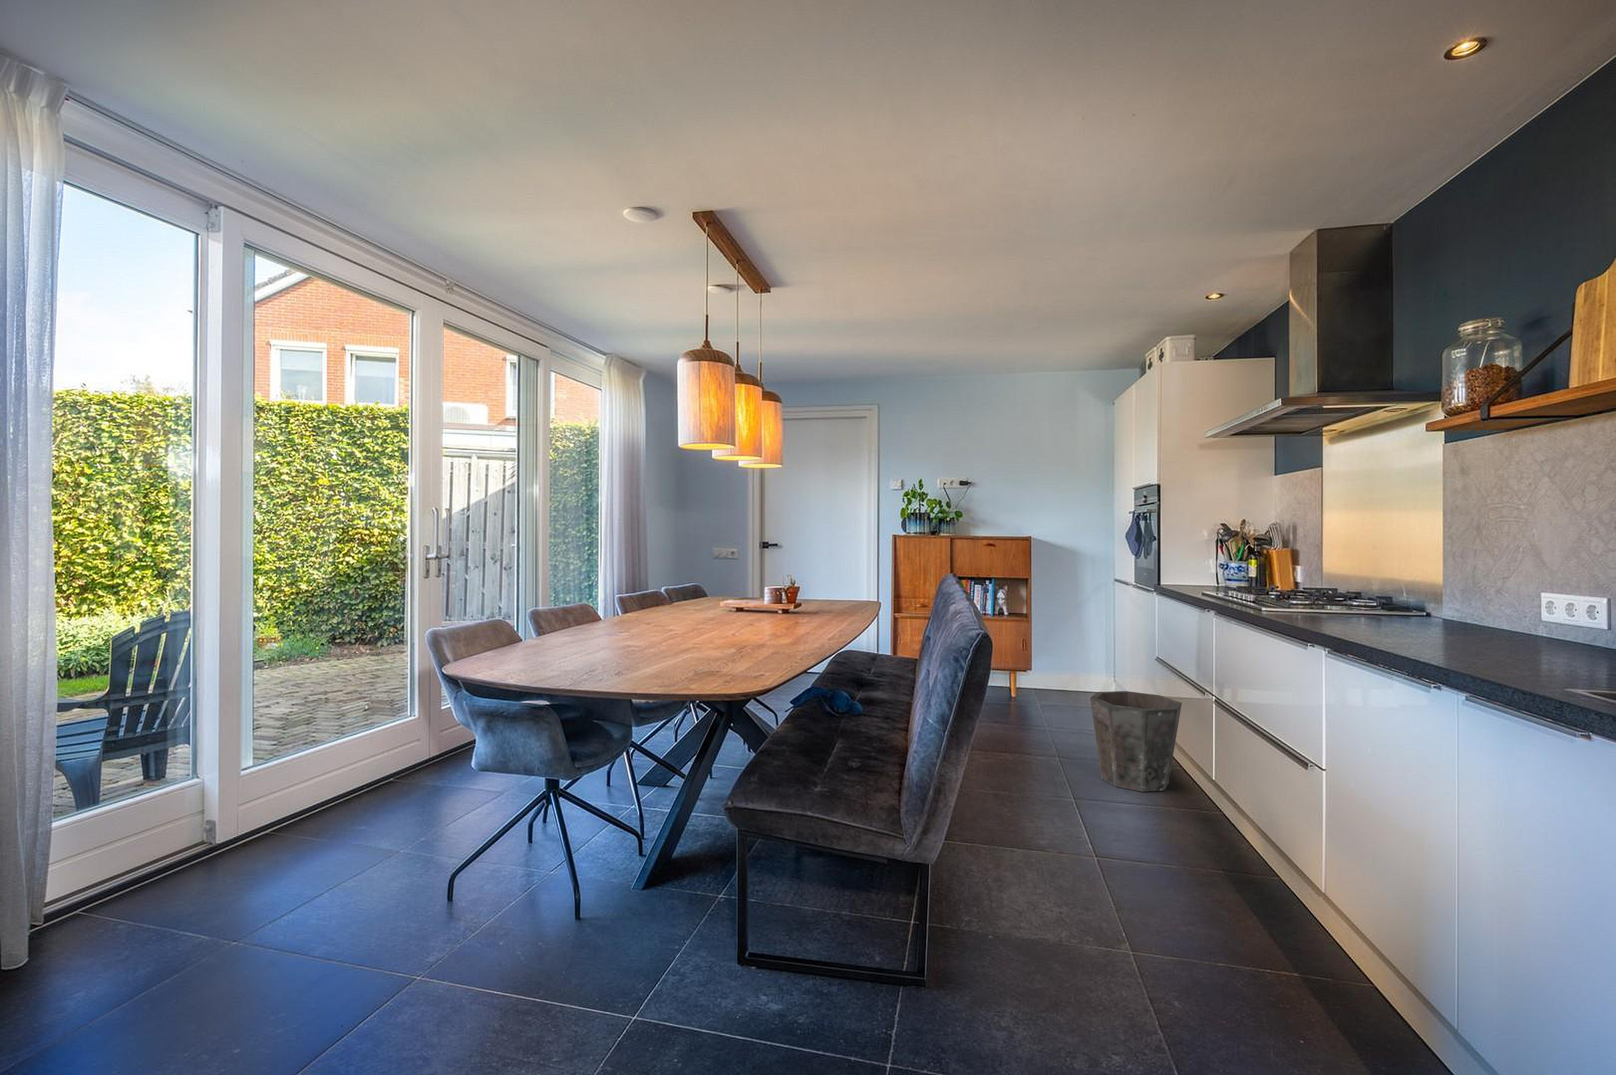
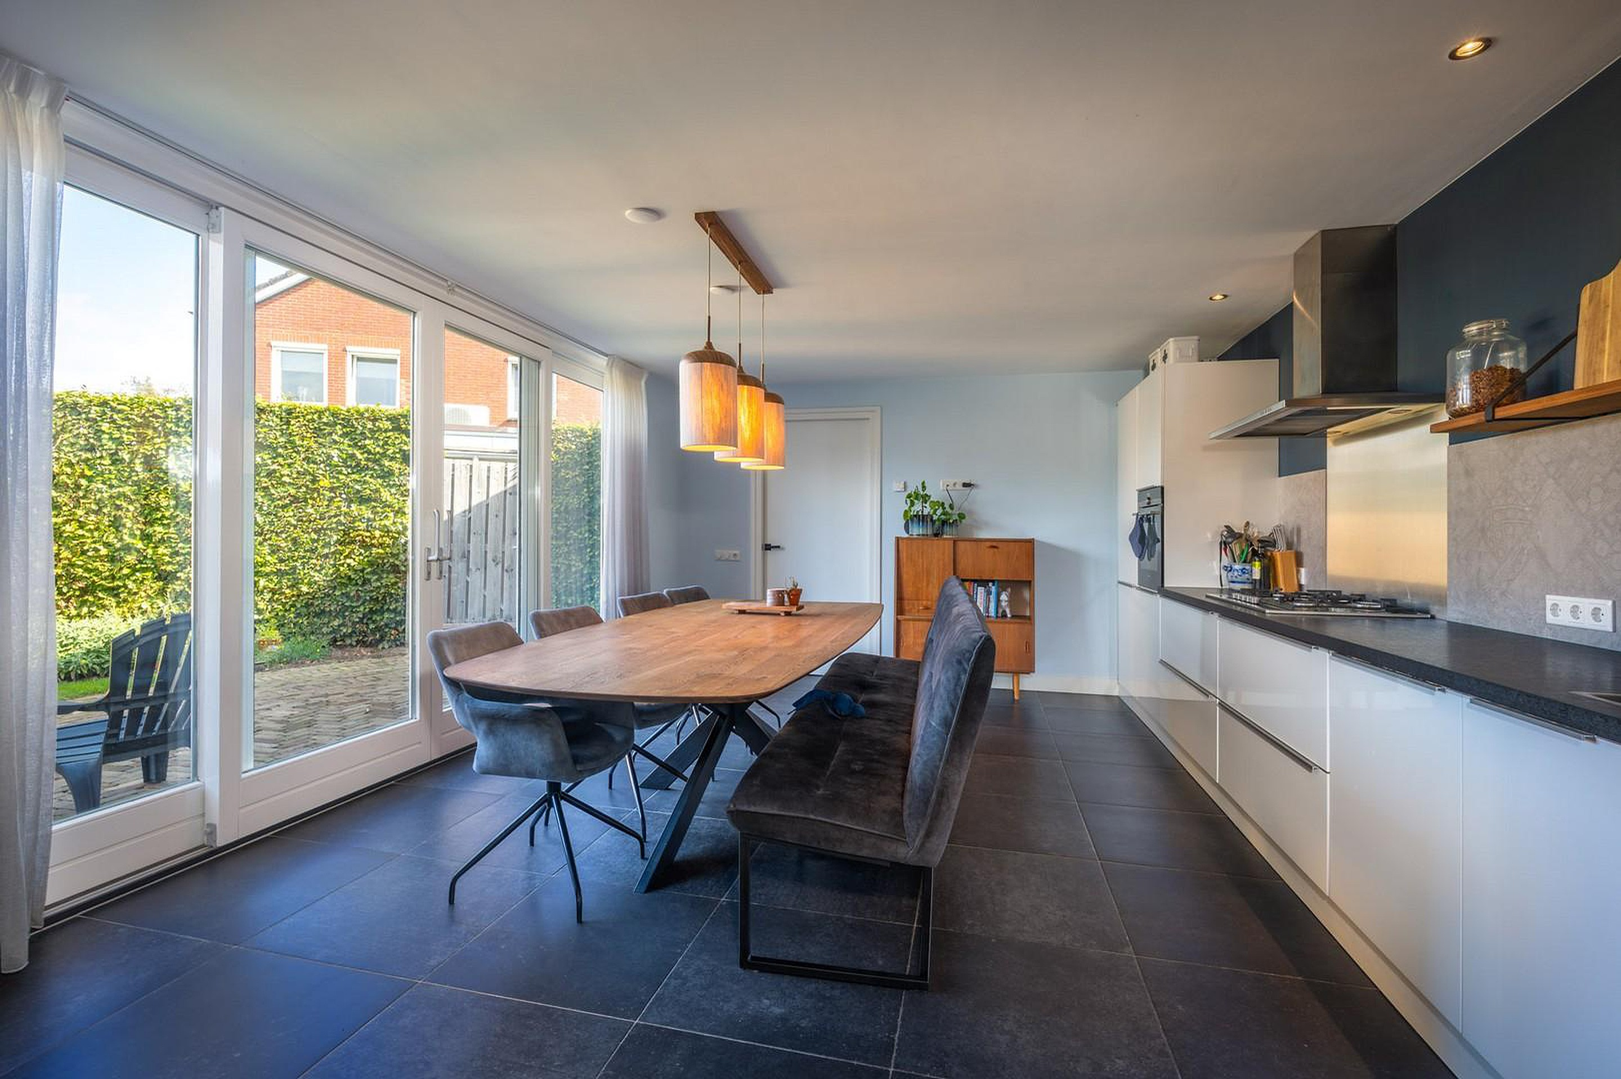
- waste bin [1090,691,1183,793]
